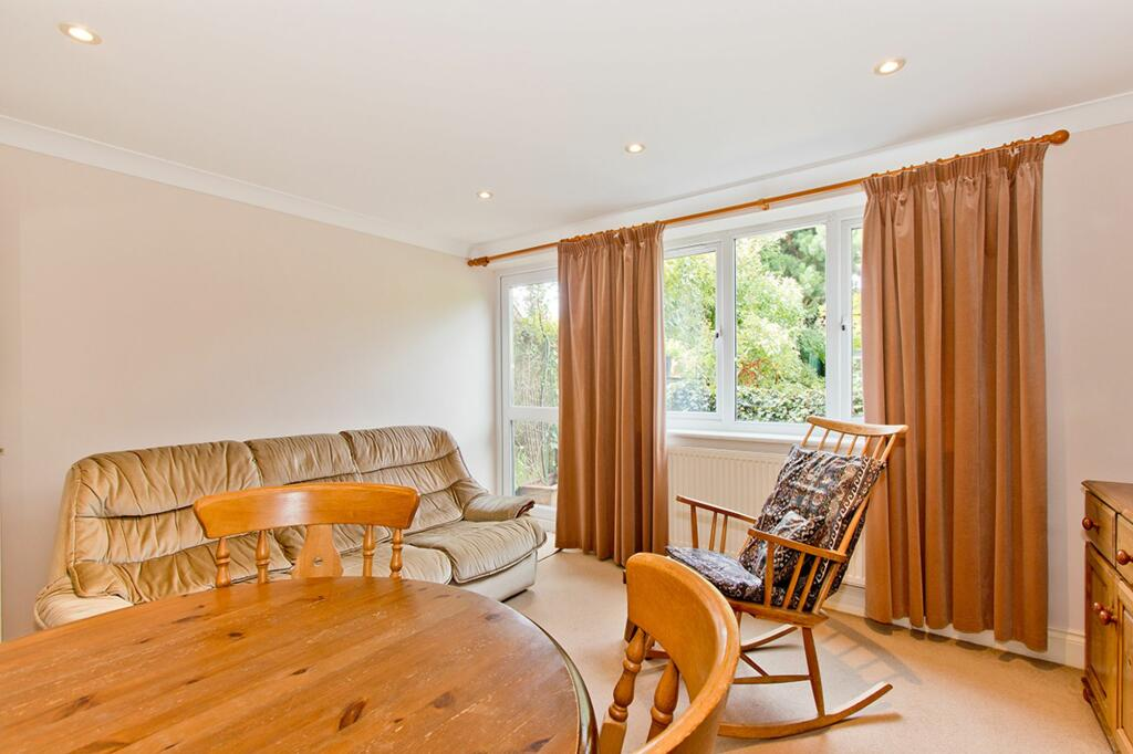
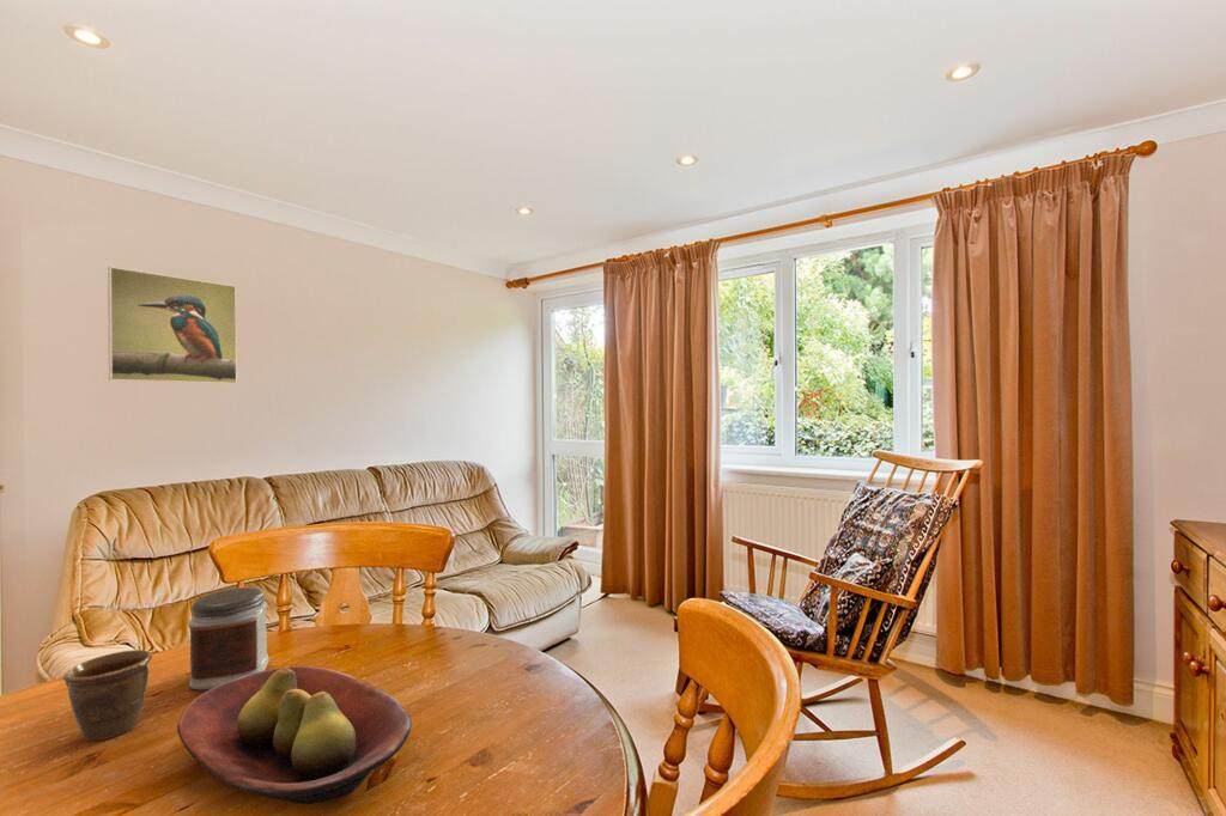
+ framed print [107,266,238,385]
+ jar [187,586,271,690]
+ mug [61,648,154,742]
+ fruit bowl [176,665,413,805]
